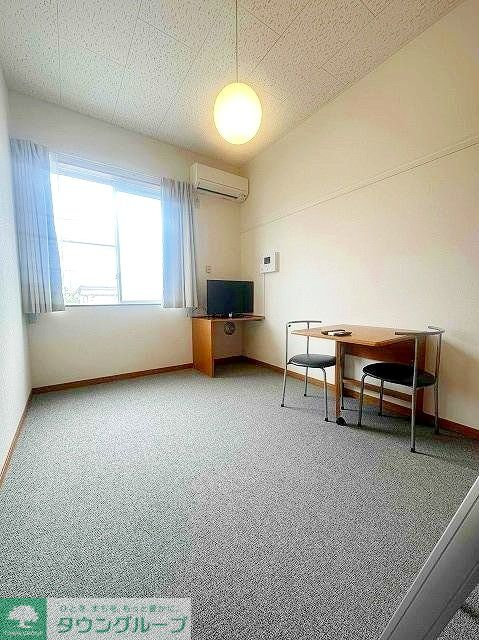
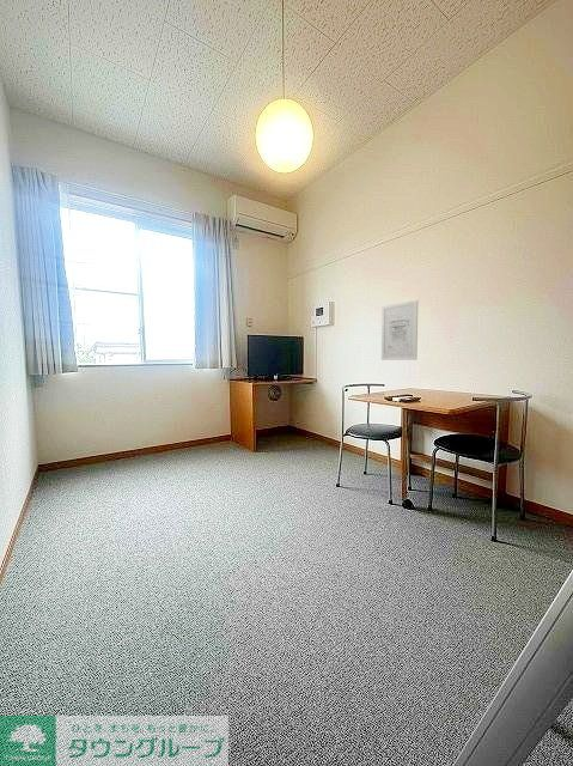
+ wall art [380,299,419,361]
